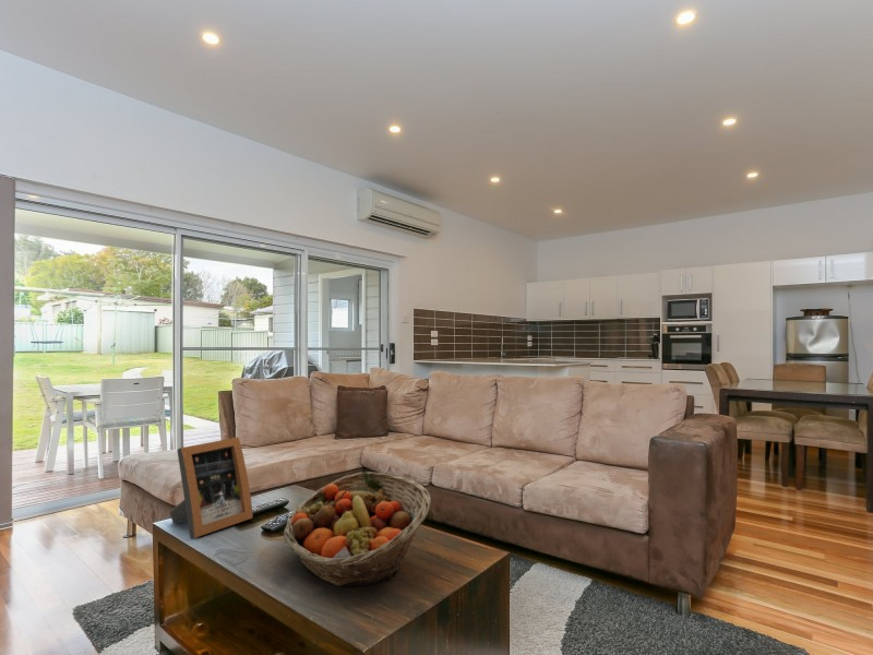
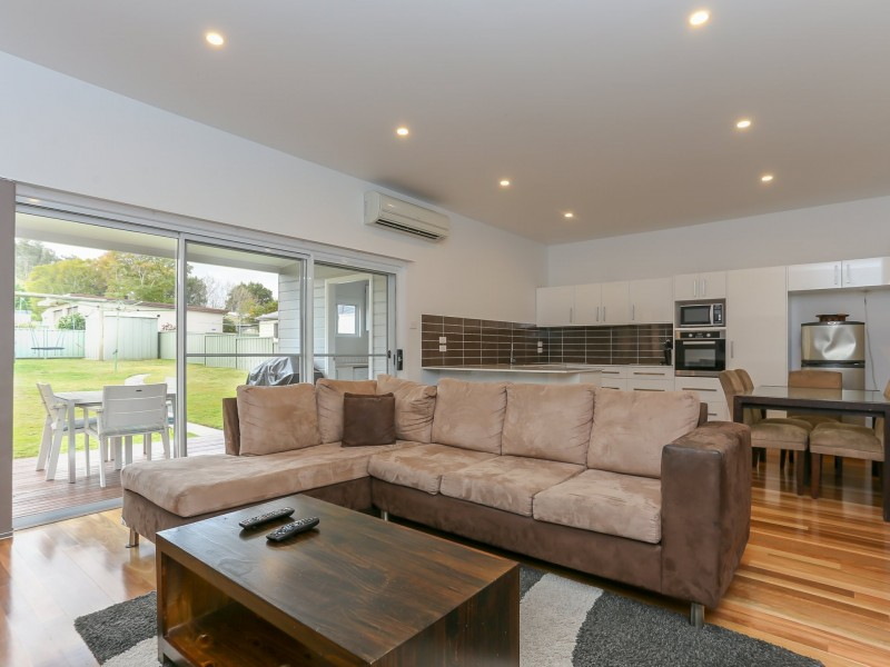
- picture frame [168,436,254,539]
- fruit basket [283,471,432,587]
